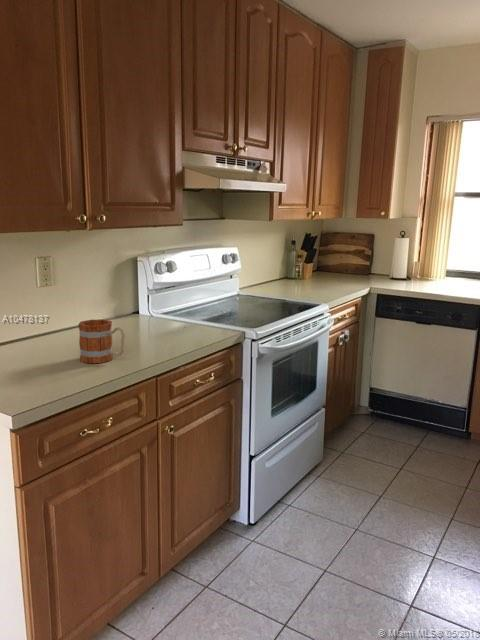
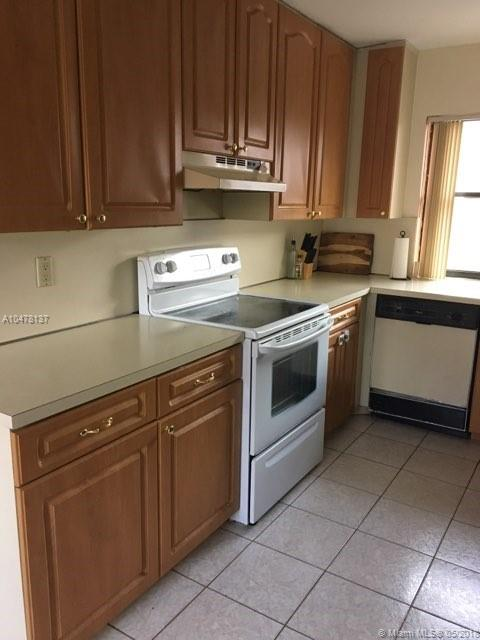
- mug [78,319,126,364]
